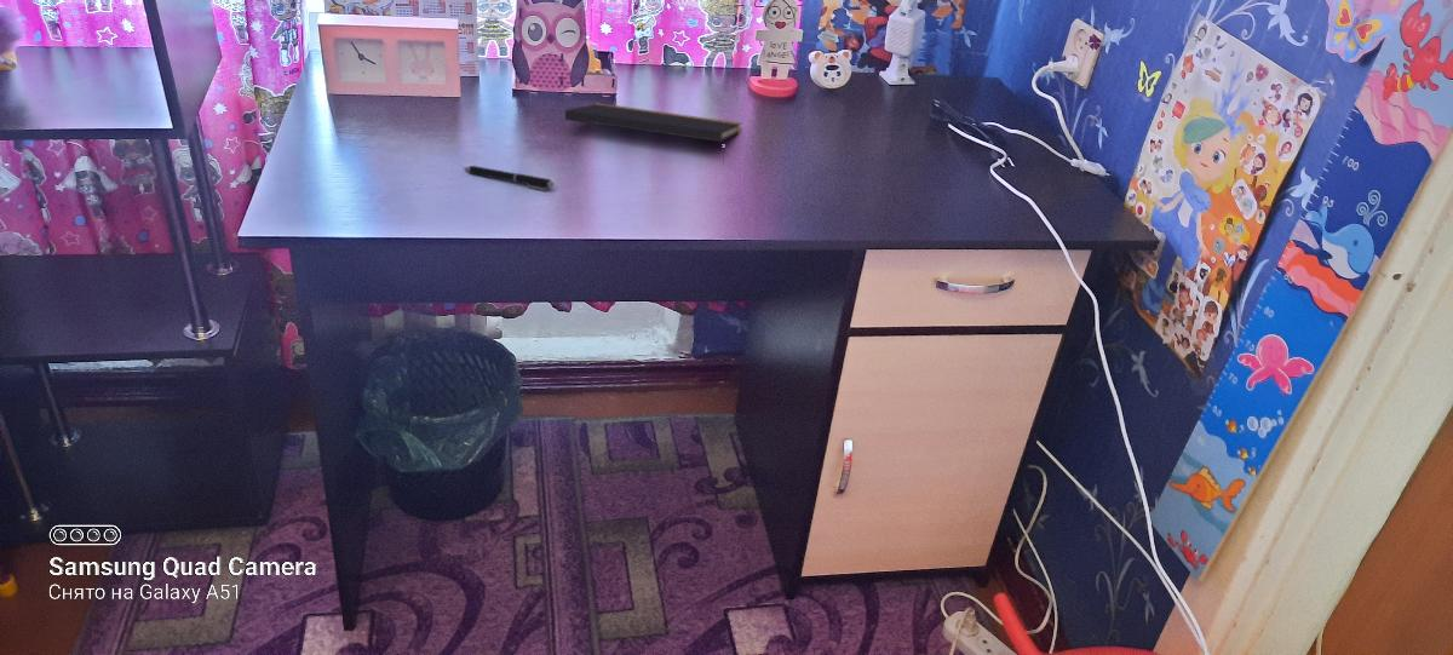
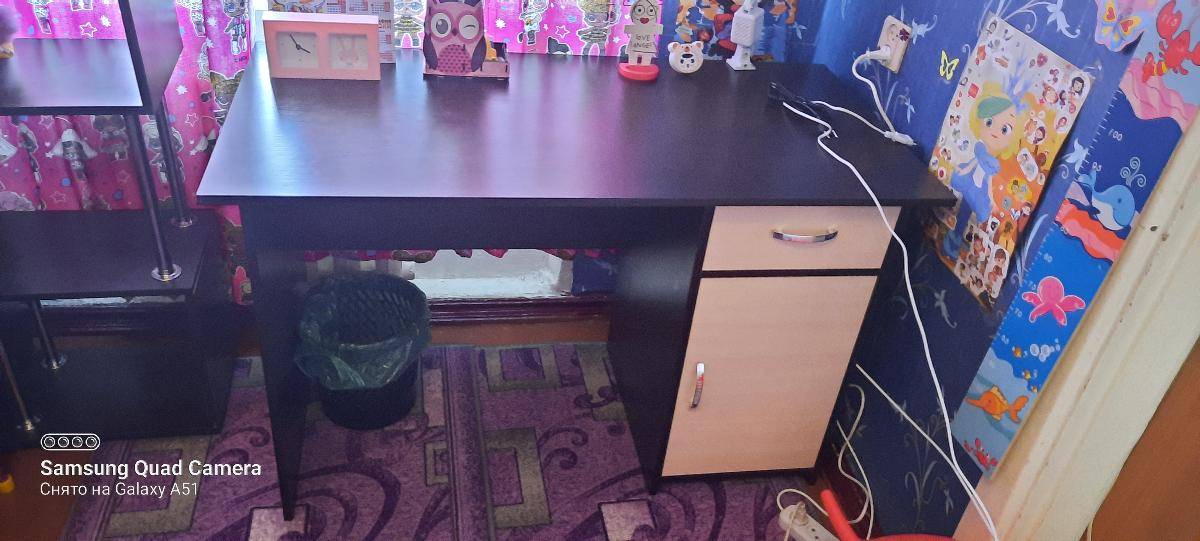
- notepad [564,102,742,165]
- pen [463,165,555,191]
